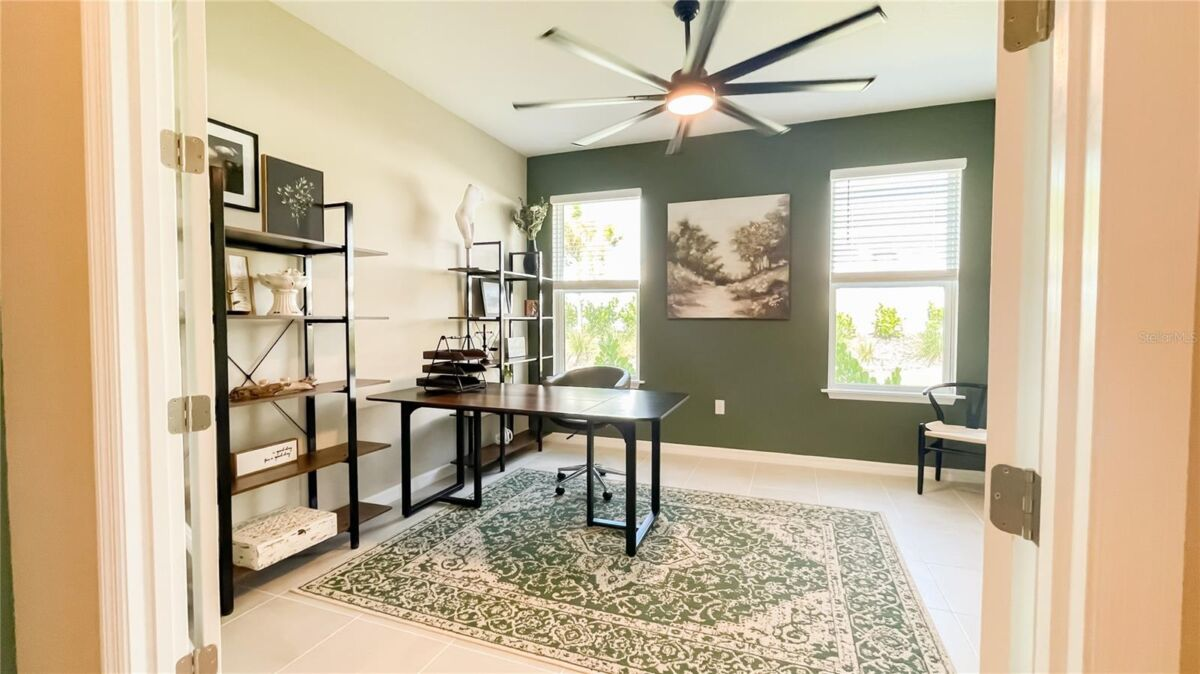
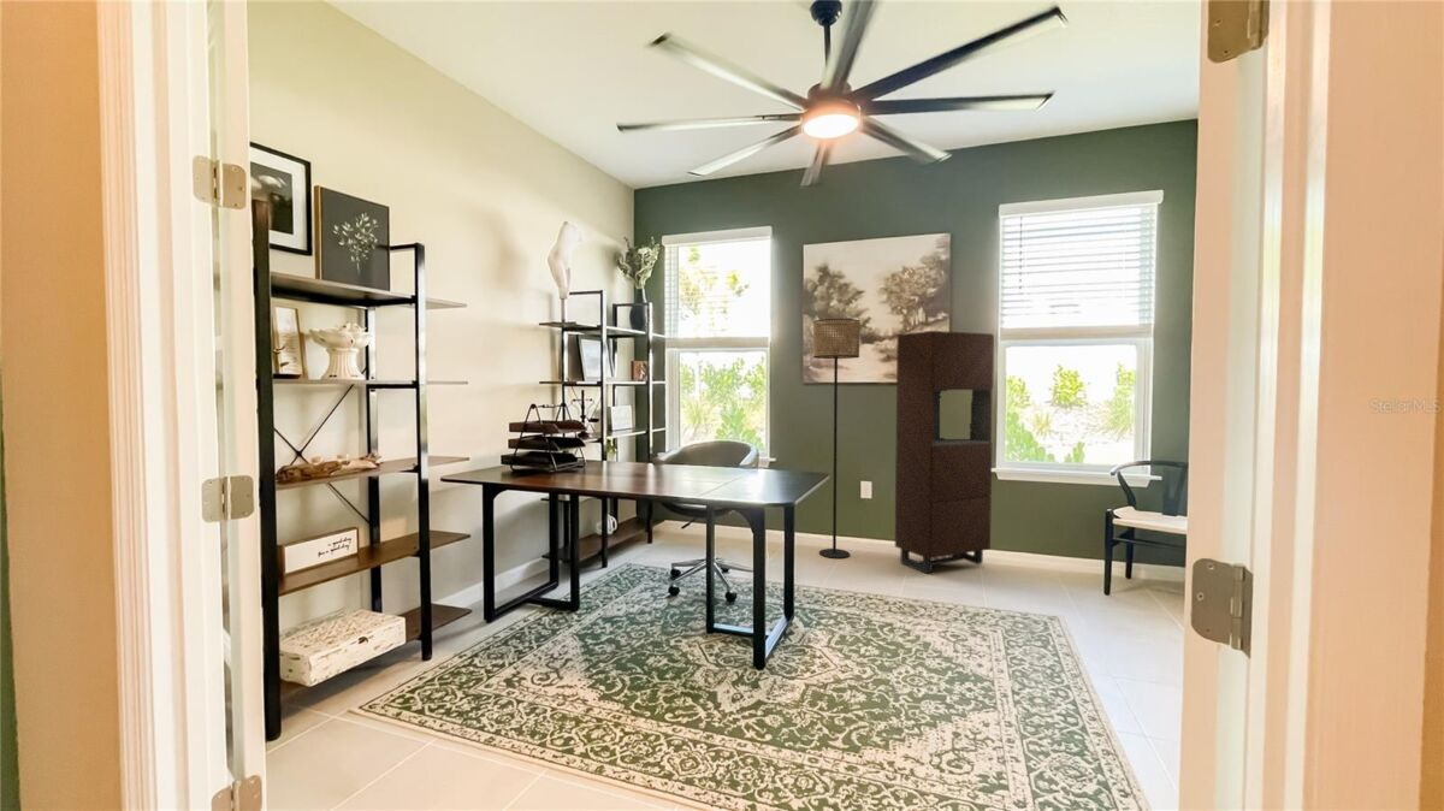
+ storage cabinet [894,330,995,575]
+ floor lamp [812,318,860,560]
